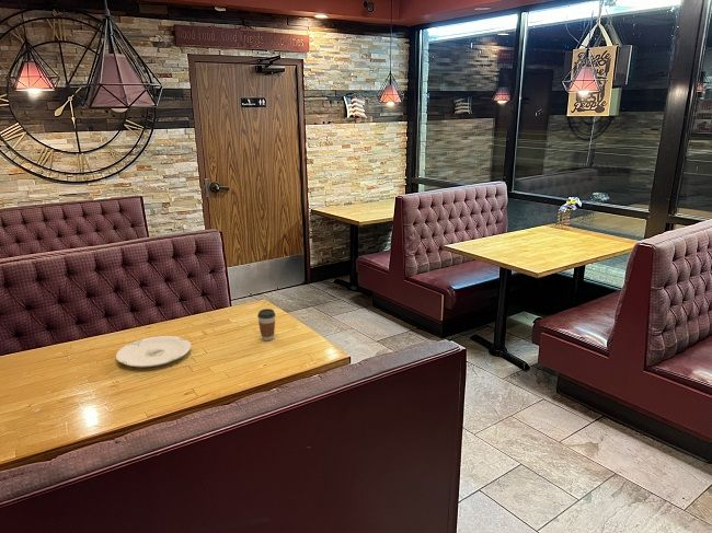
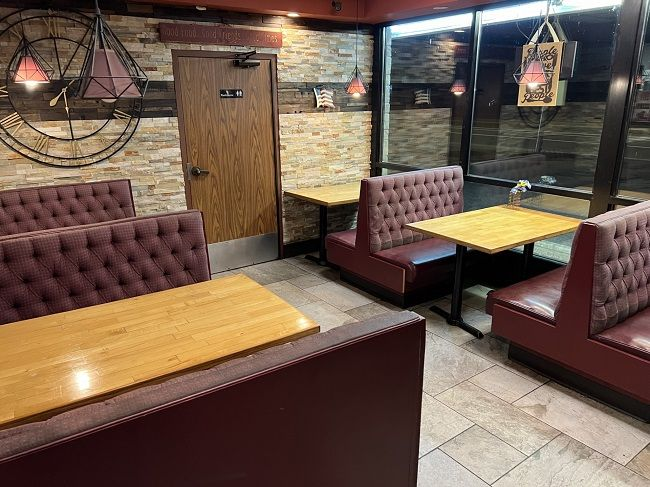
- plate [115,335,192,368]
- coffee cup [256,308,277,341]
